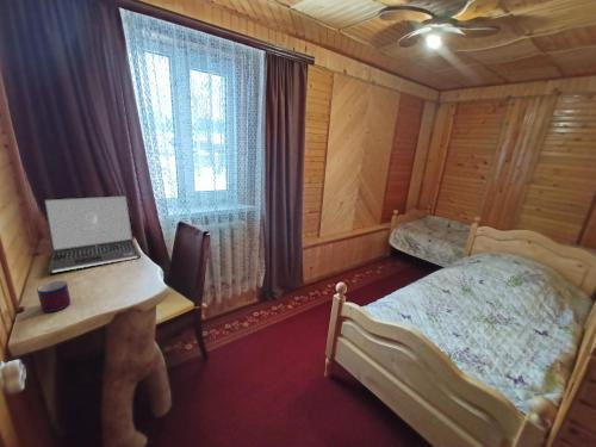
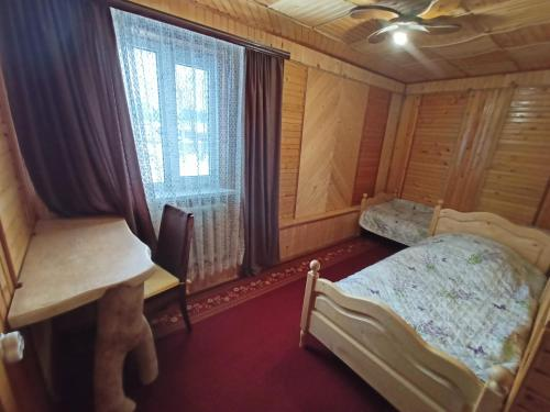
- mug [36,279,72,313]
- laptop [43,194,142,274]
